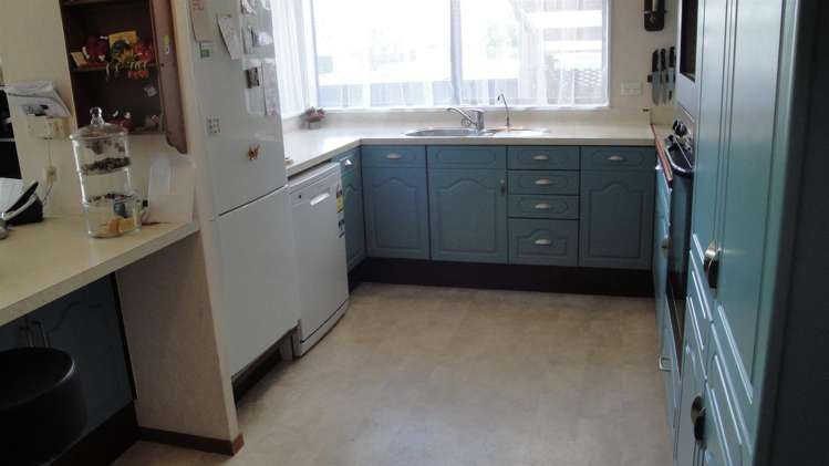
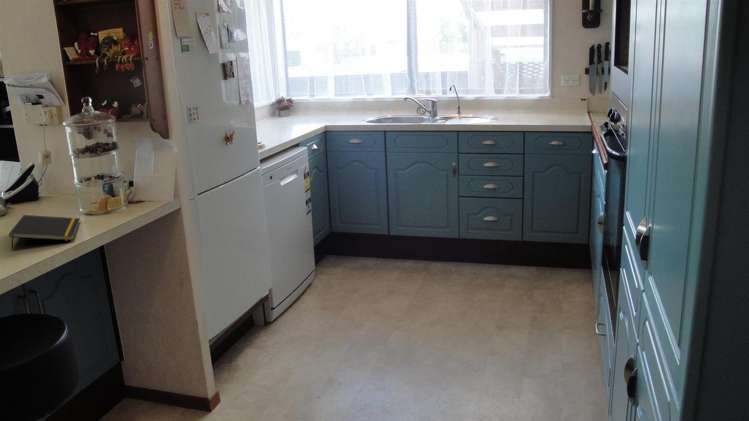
+ notepad [8,214,81,250]
